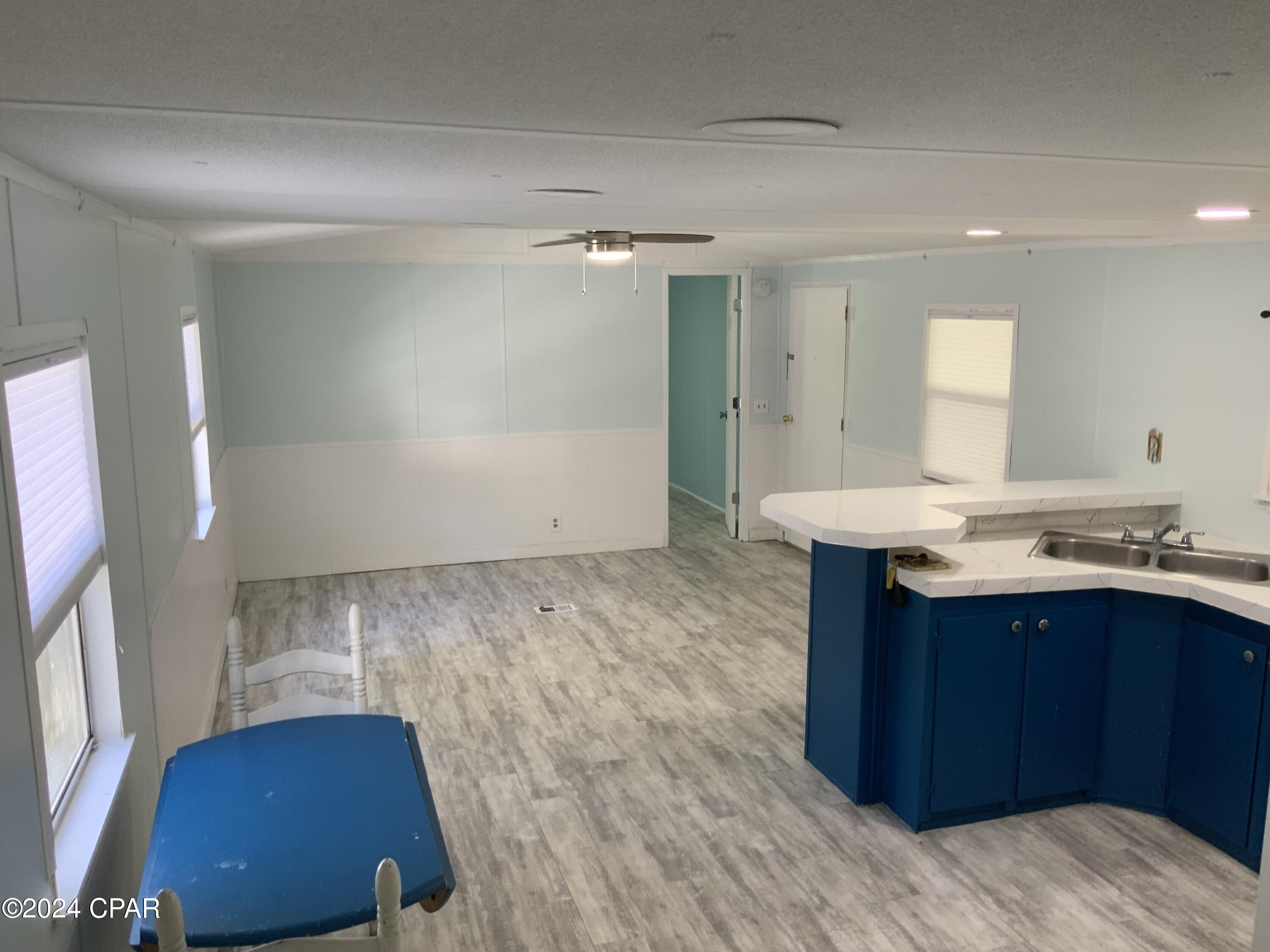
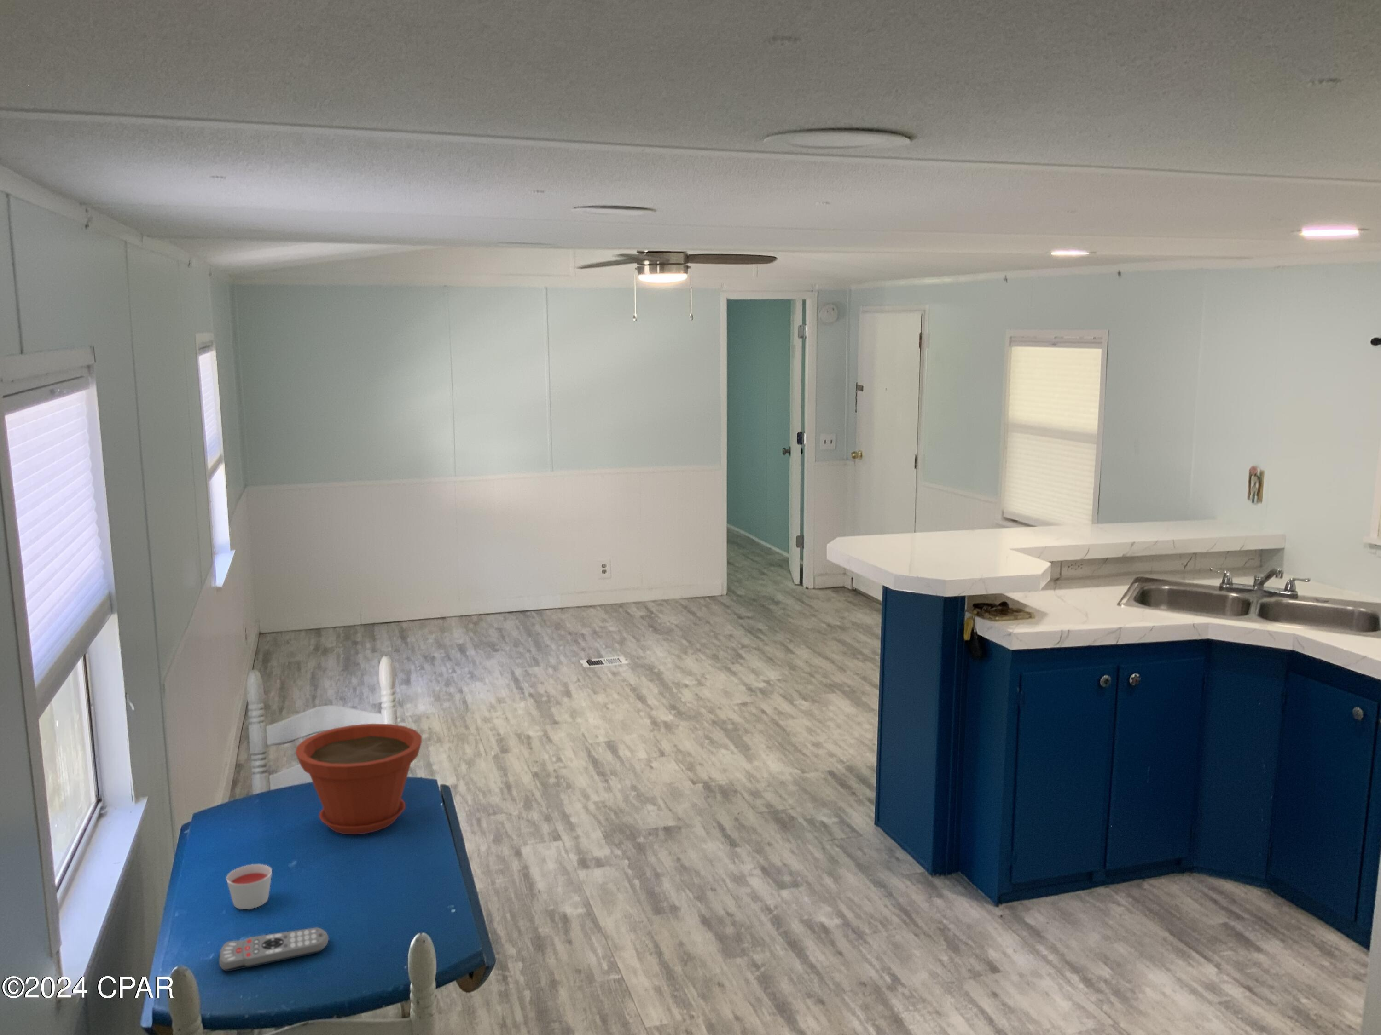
+ plant pot [295,723,422,835]
+ remote control [219,927,329,972]
+ candle [226,864,273,910]
